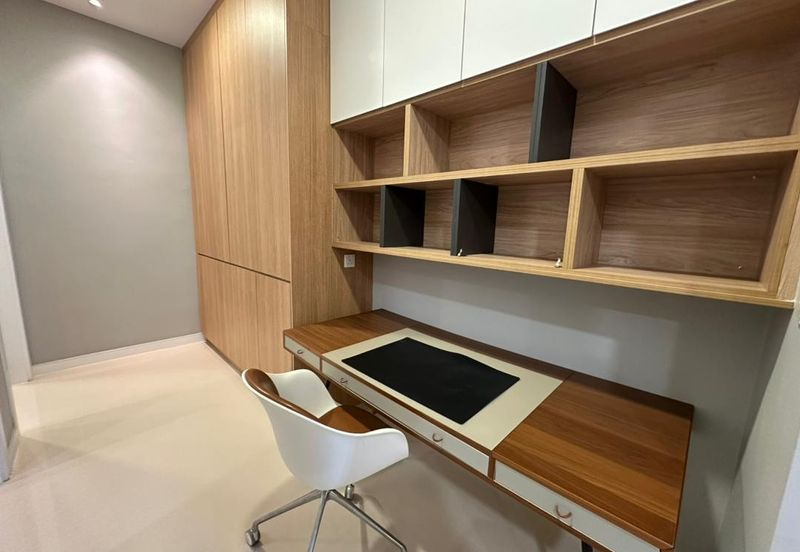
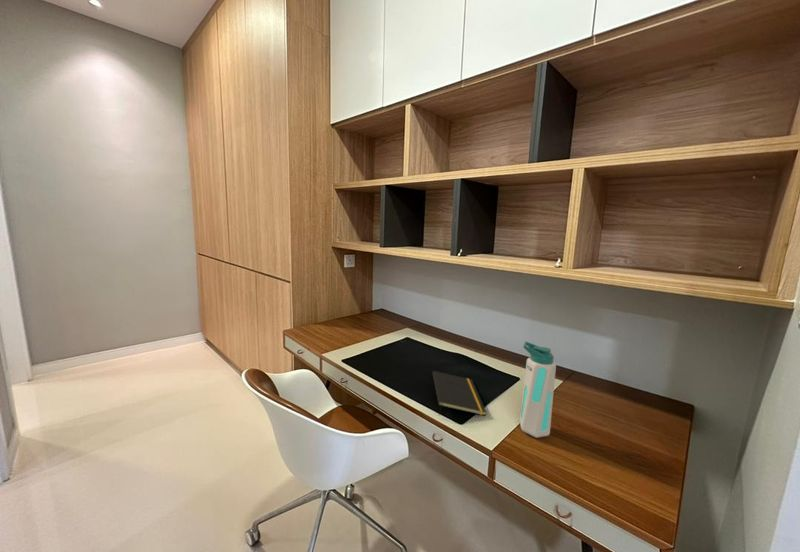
+ notepad [432,370,487,417]
+ water bottle [519,340,557,439]
